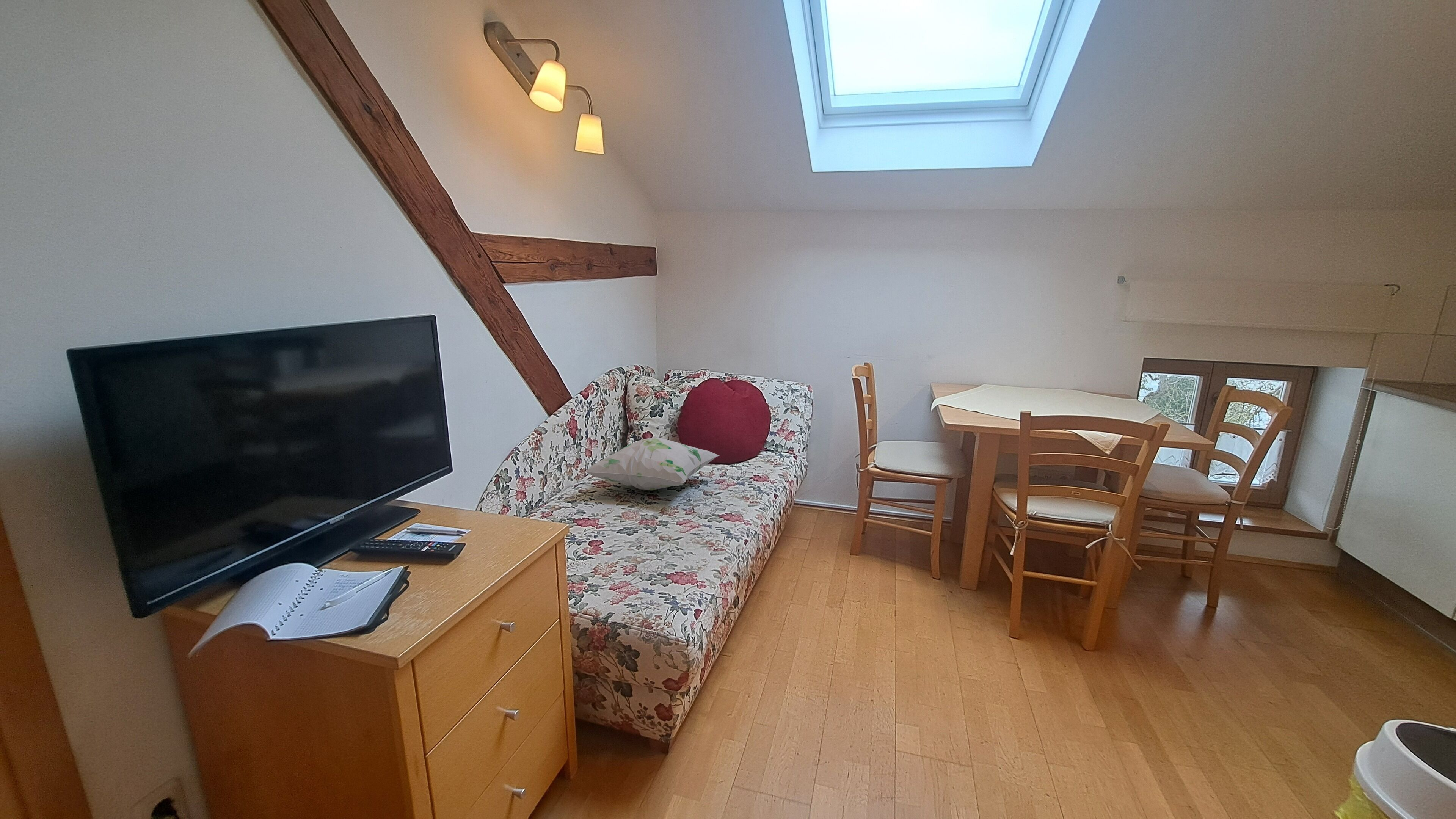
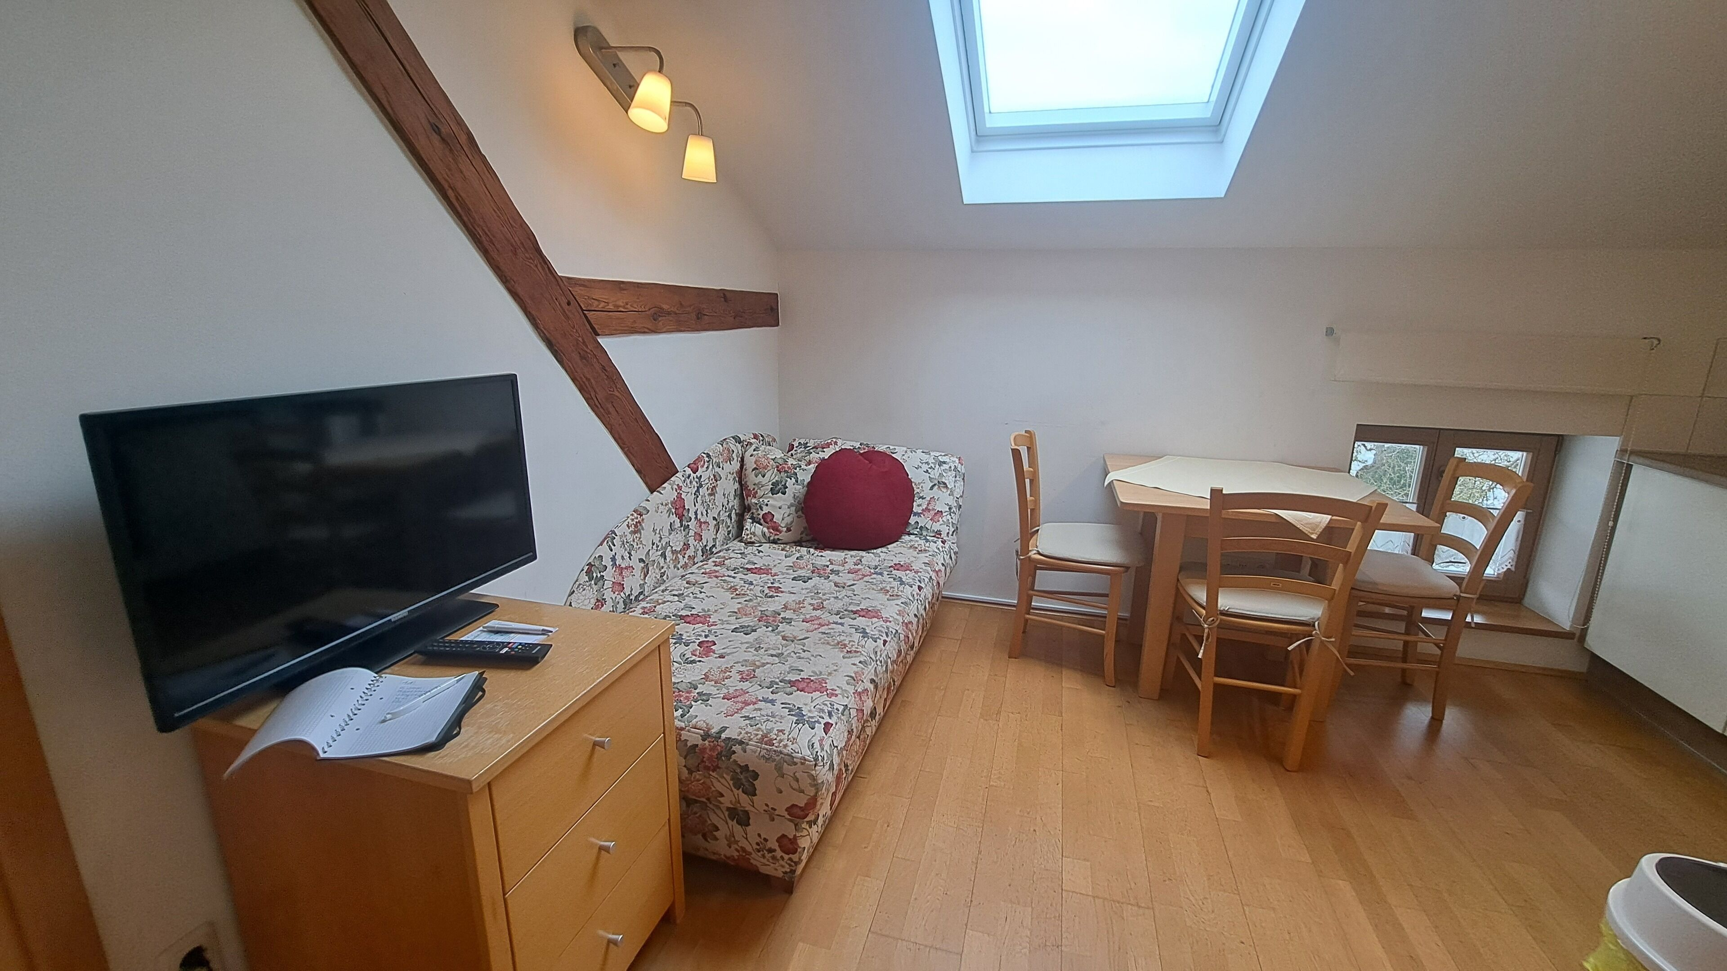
- decorative pillow [585,437,720,491]
